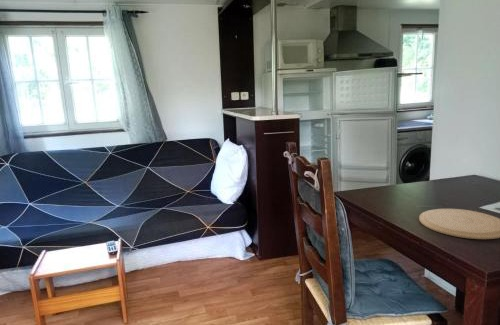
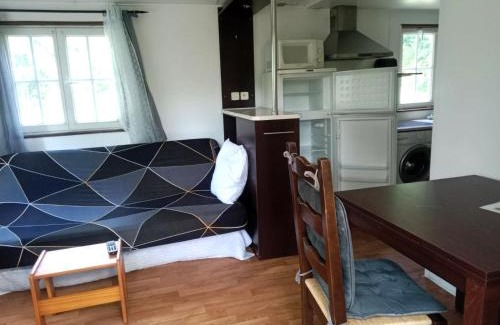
- plate [418,208,500,240]
